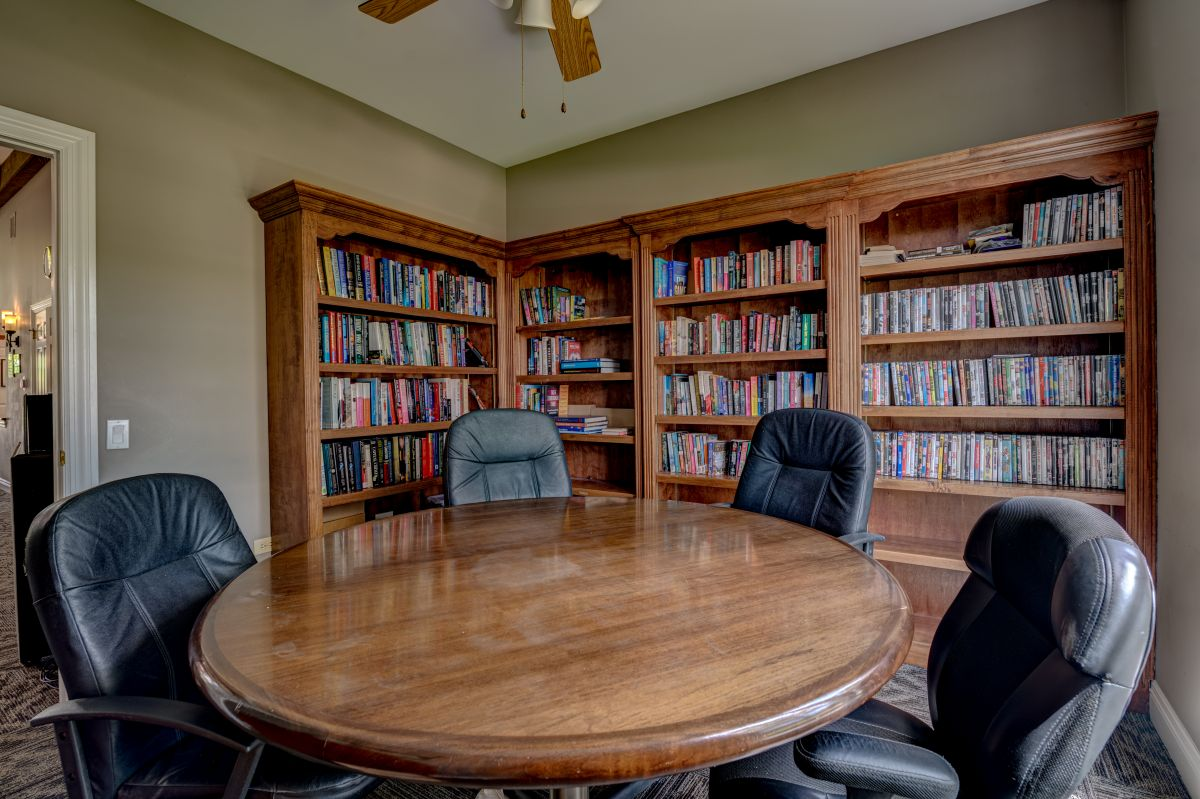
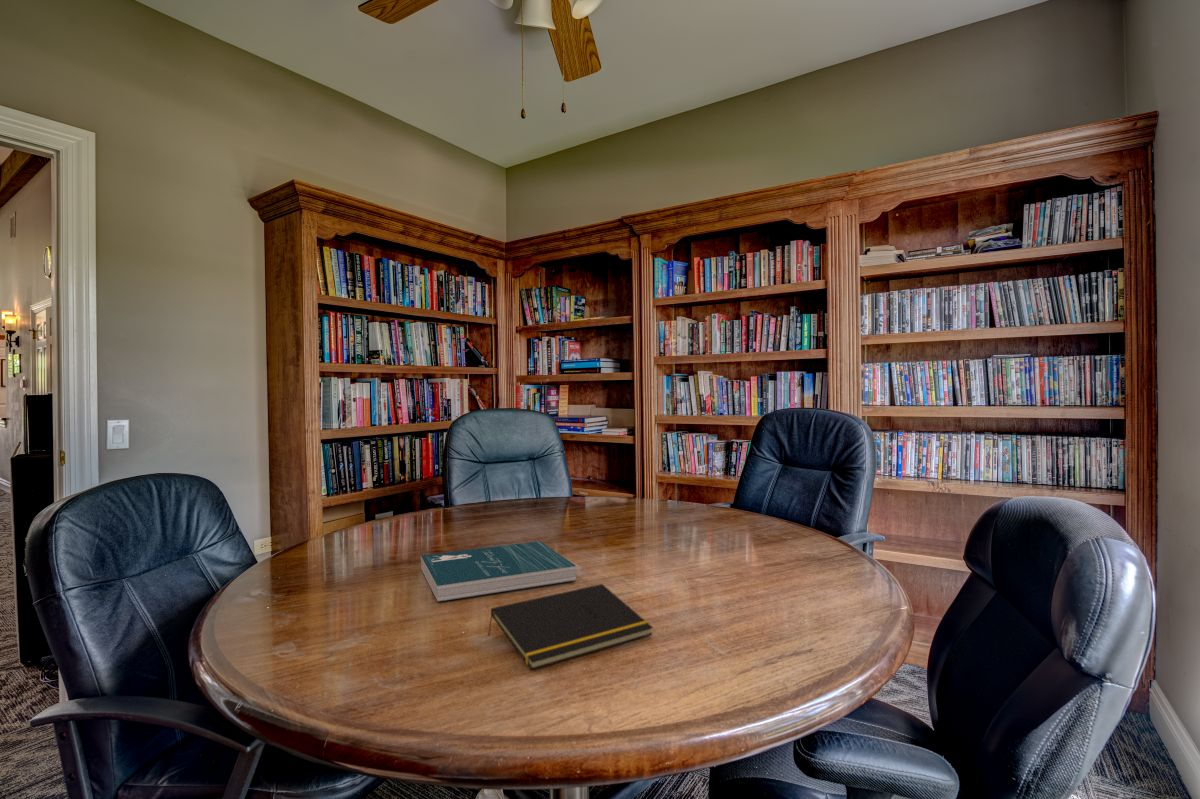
+ book [420,540,577,603]
+ notepad [487,583,654,671]
